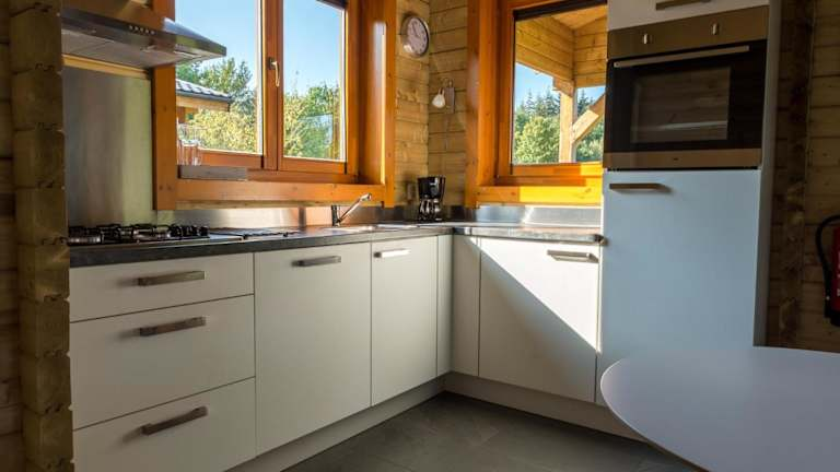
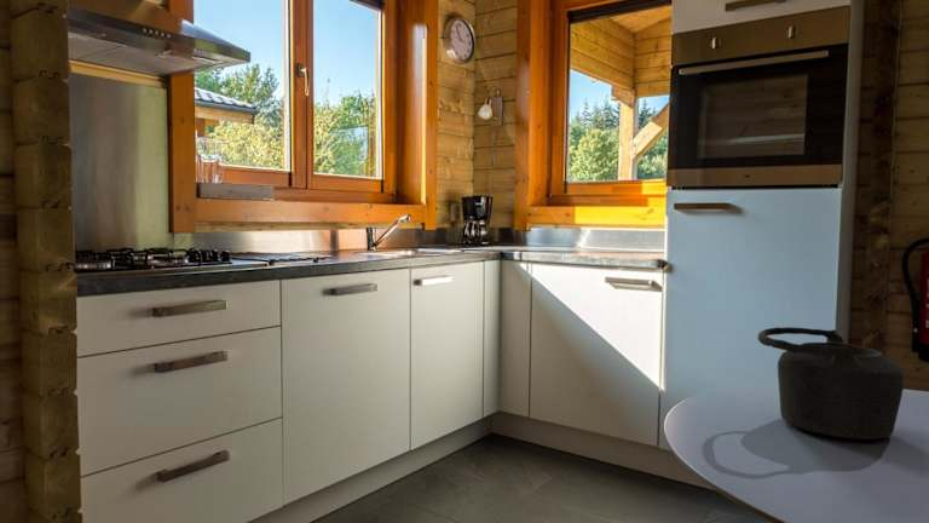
+ teapot [757,326,905,441]
